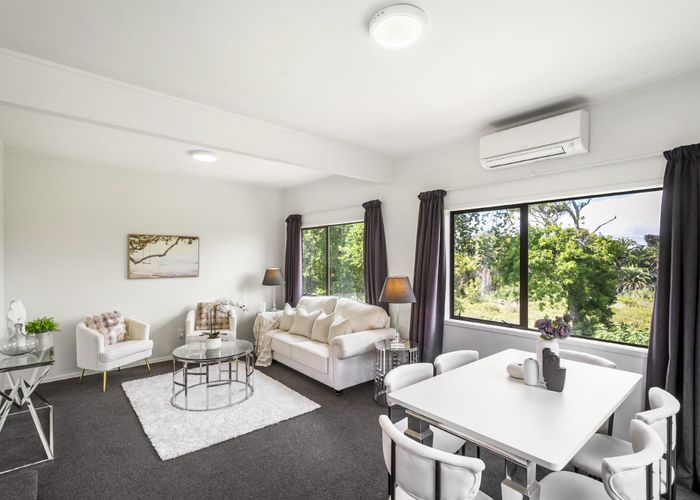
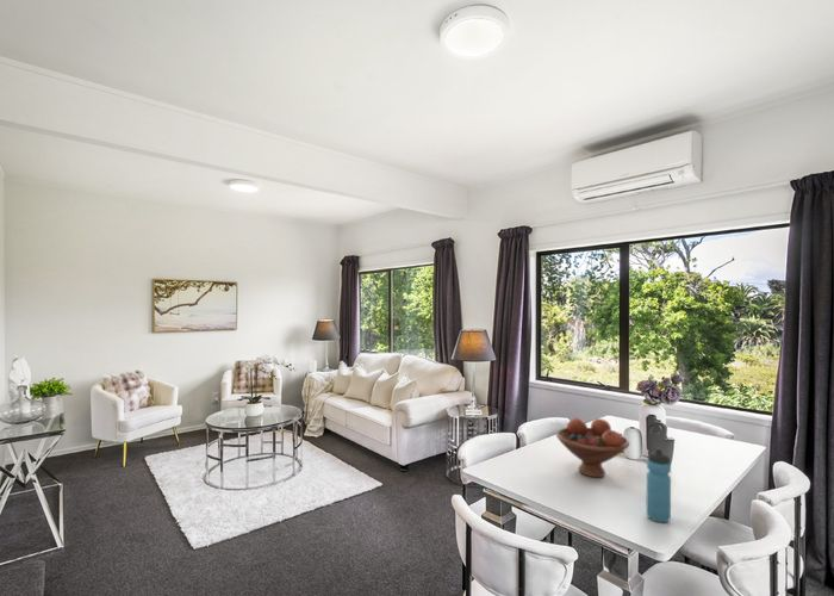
+ fruit bowl [555,417,630,478]
+ water bottle [645,448,672,523]
